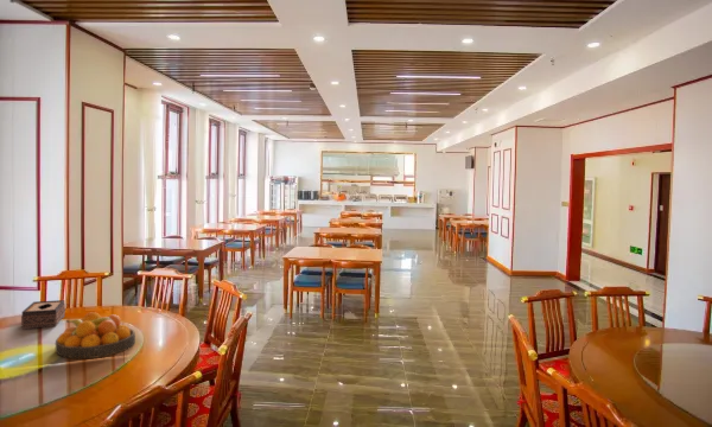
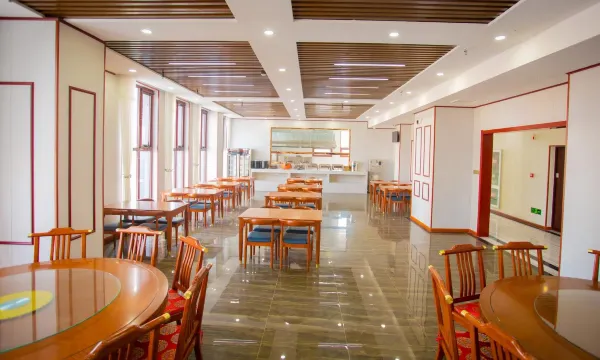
- tissue box [20,299,66,331]
- fruit bowl [55,311,136,359]
